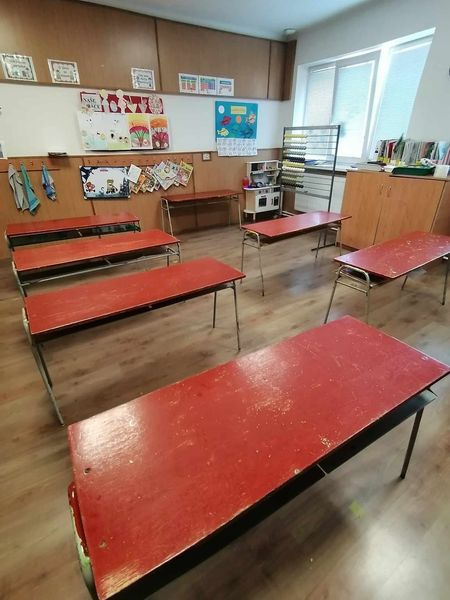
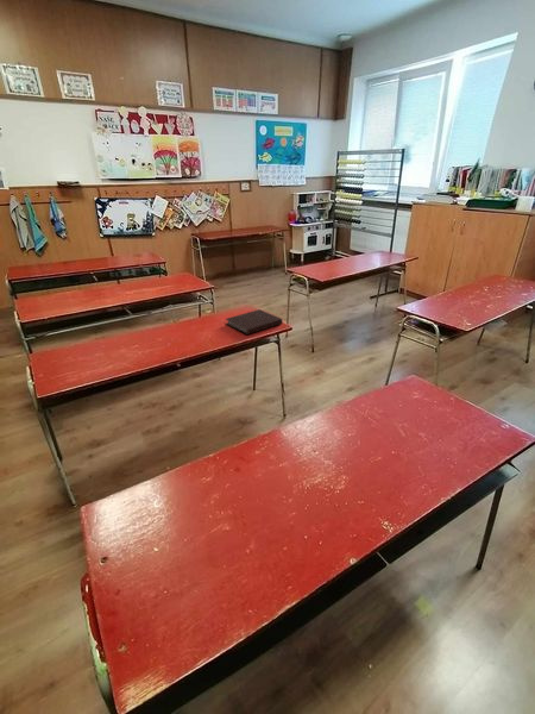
+ notebook [225,308,284,336]
